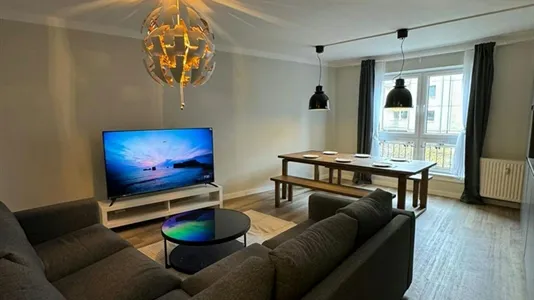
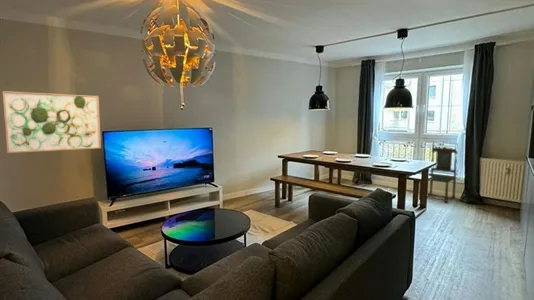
+ wall art [2,90,102,154]
+ dining chair [426,141,458,204]
